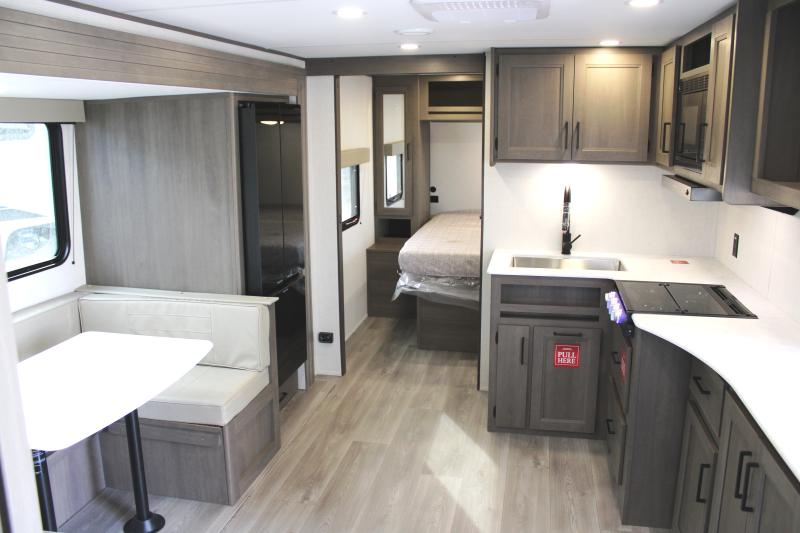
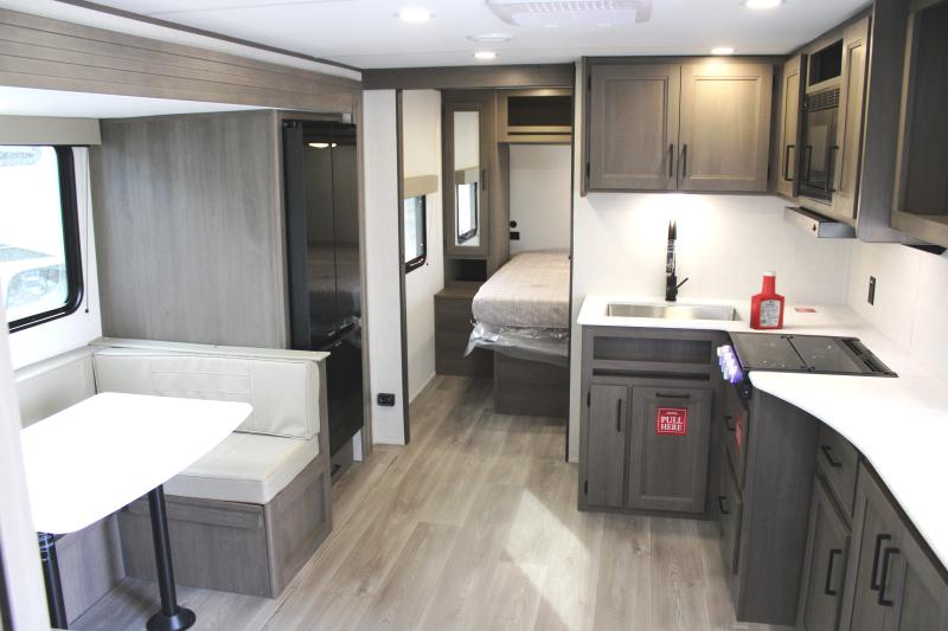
+ soap bottle [749,270,786,330]
